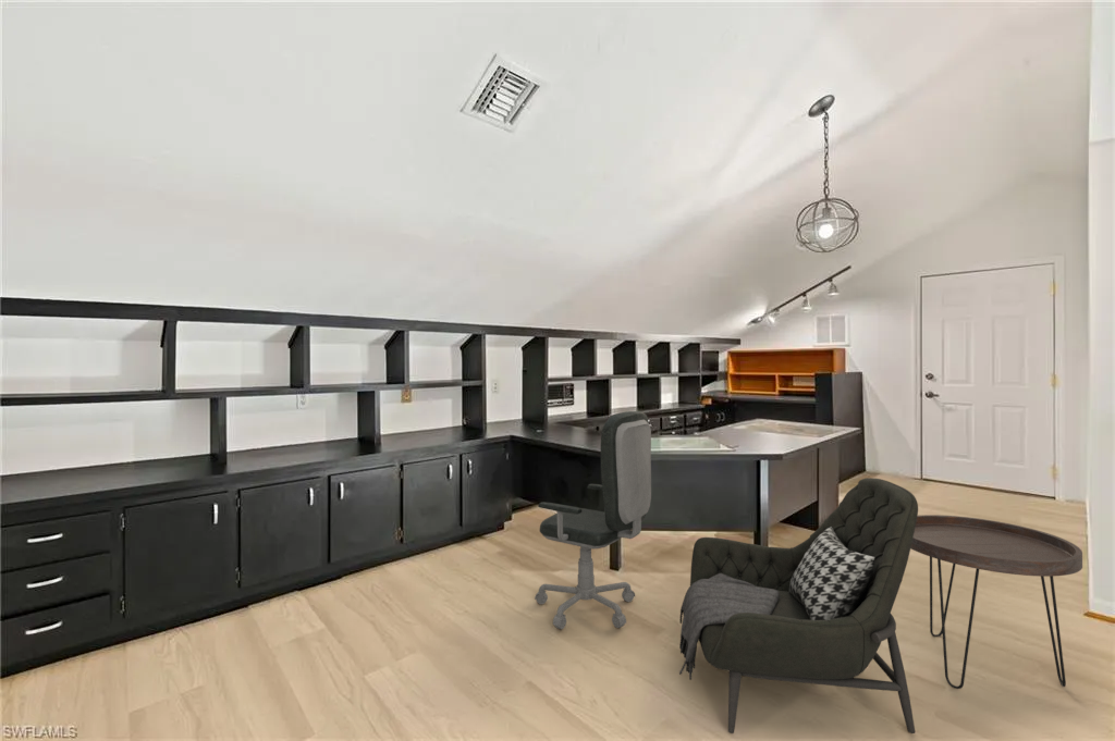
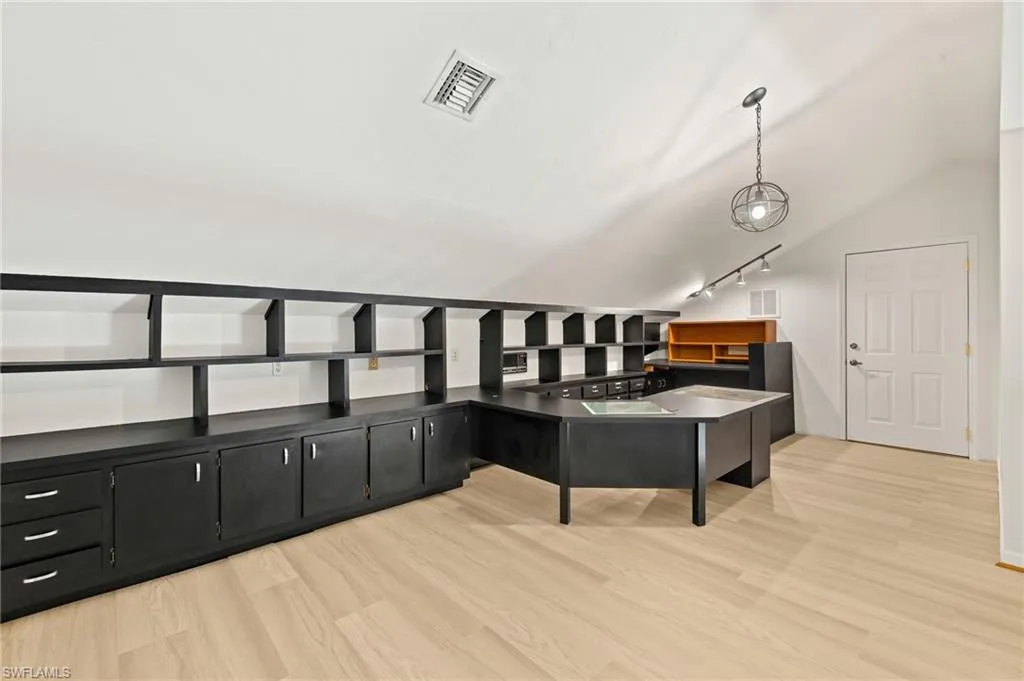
- armchair [678,477,919,734]
- office chair [534,410,652,630]
- side table [910,514,1083,690]
